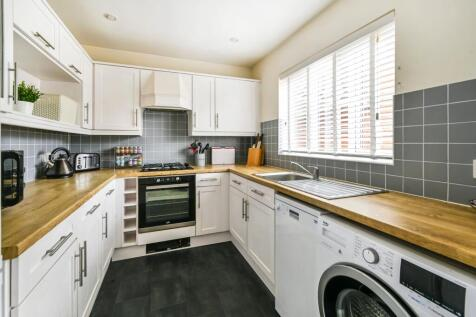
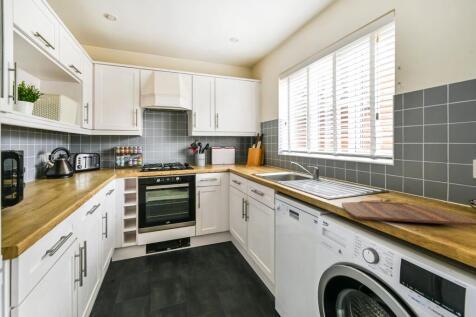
+ cutting board [341,198,476,227]
